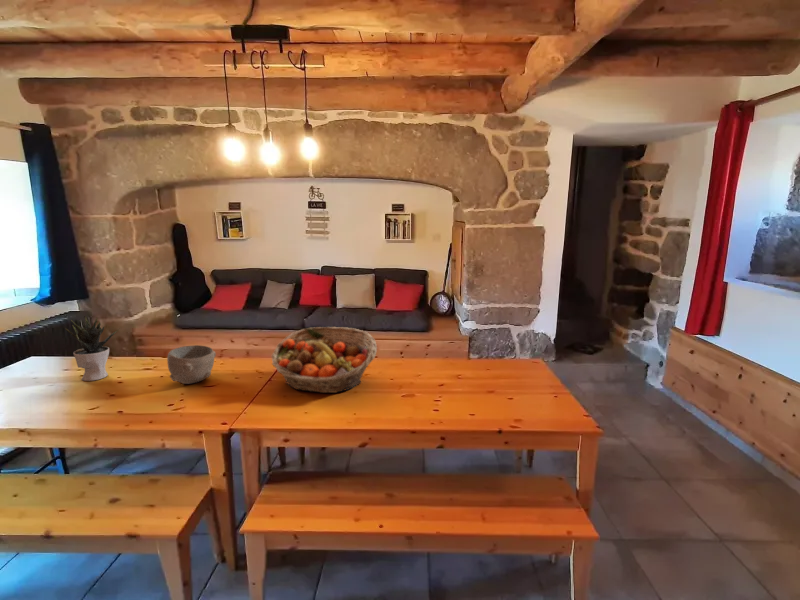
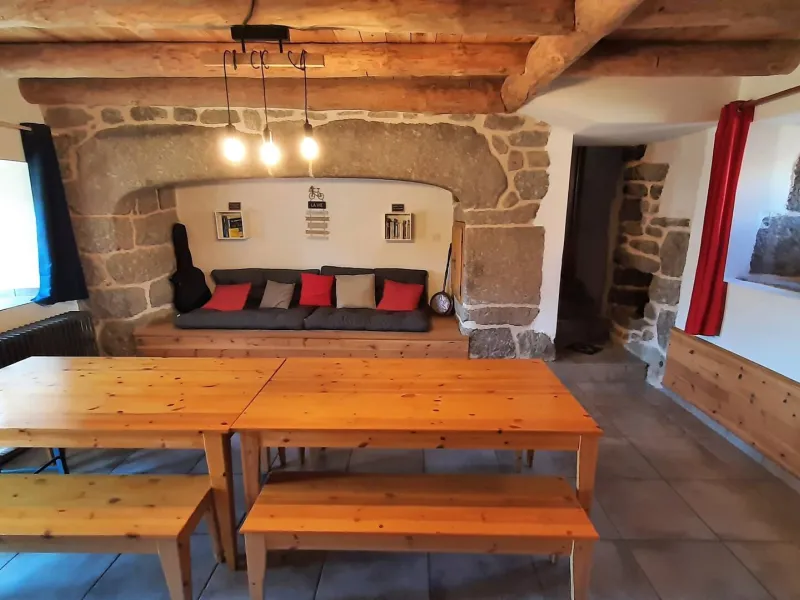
- bowl [166,344,217,385]
- fruit basket [271,326,378,394]
- potted plant [65,317,121,382]
